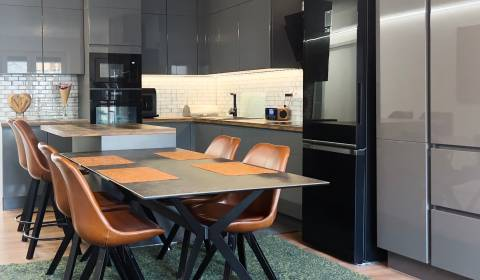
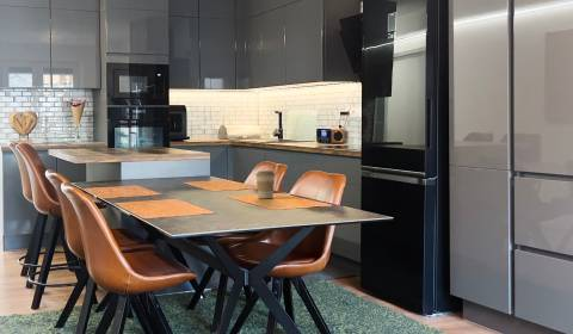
+ coffee cup [254,169,276,199]
